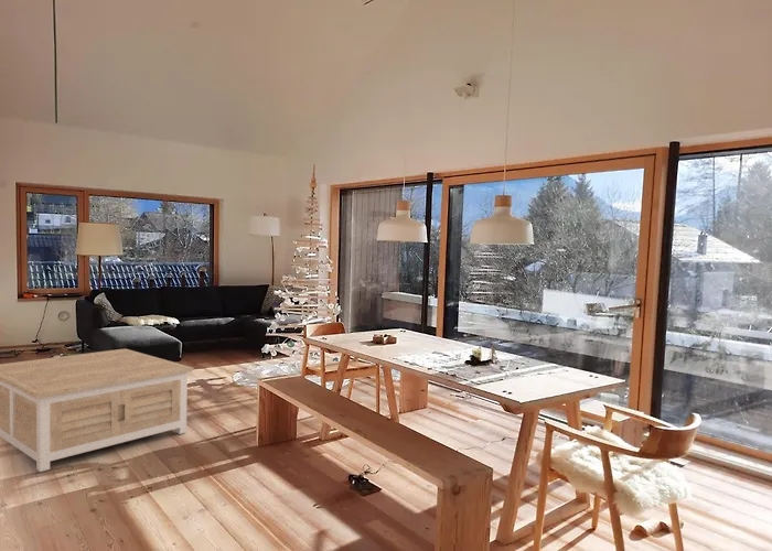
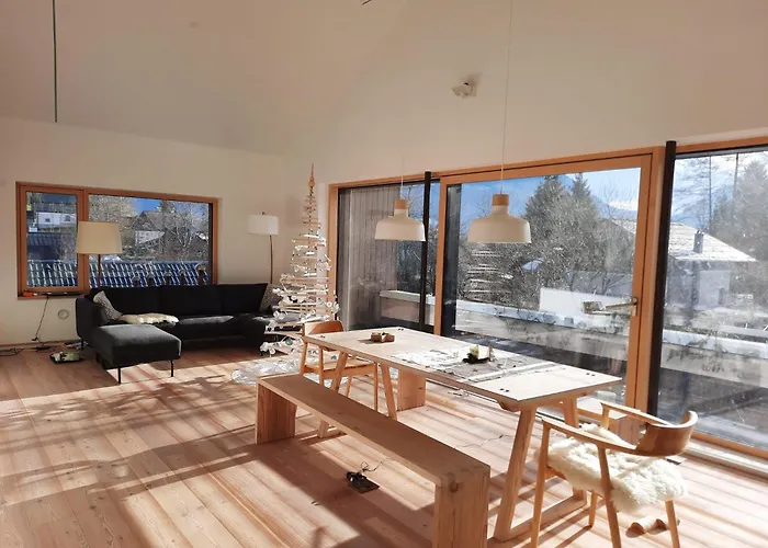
- coffee table [0,347,194,473]
